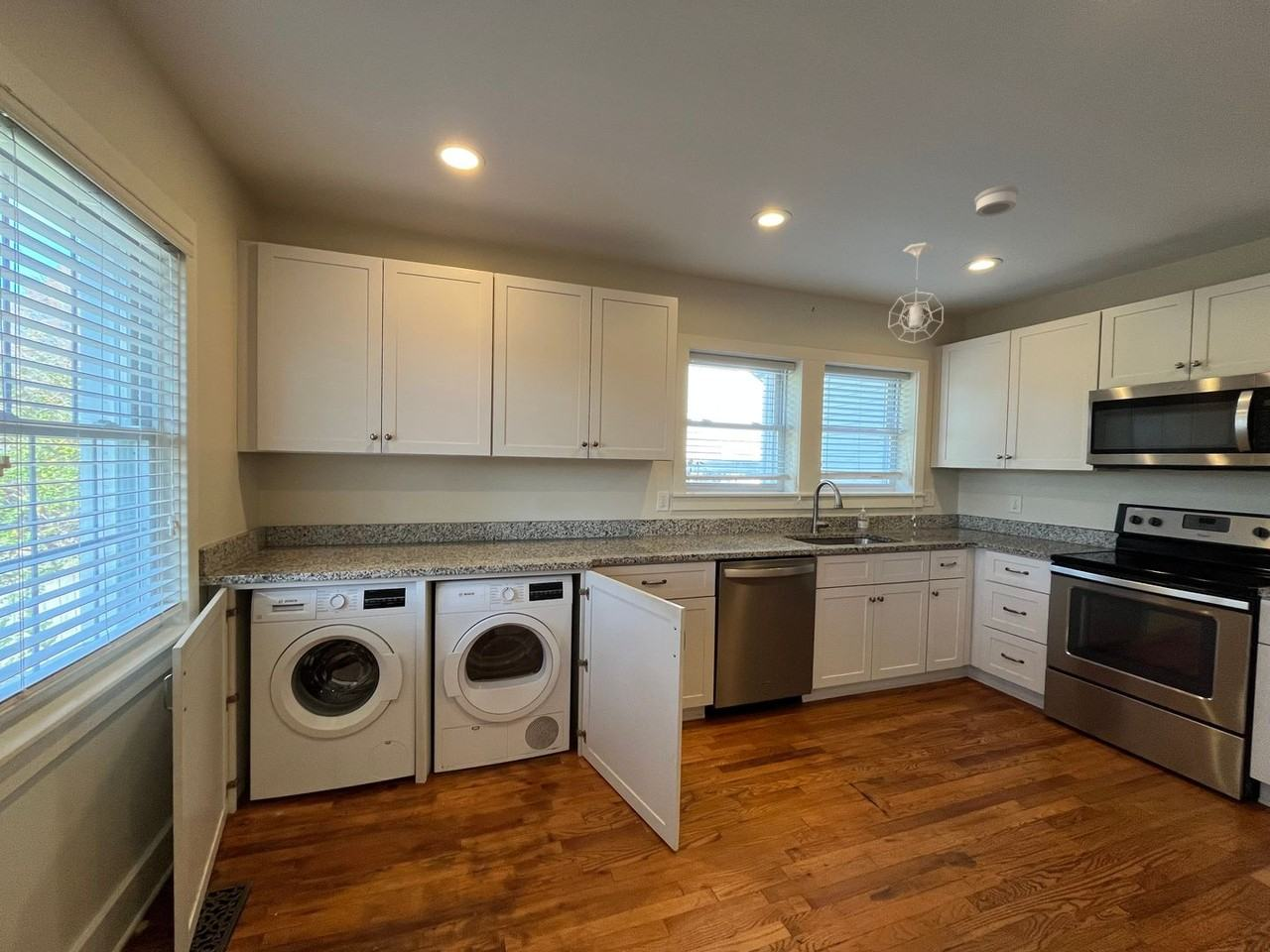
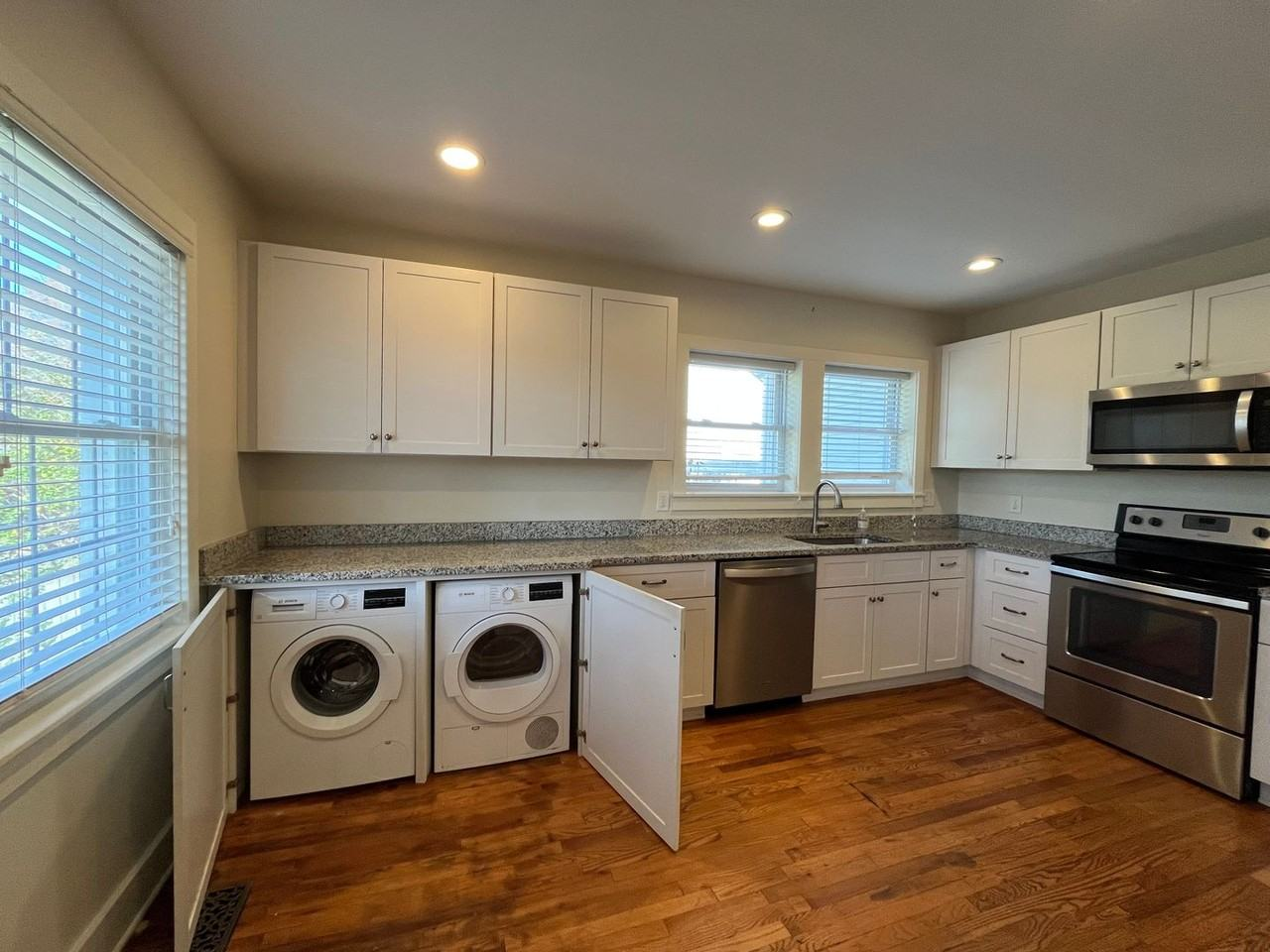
- pendant light [888,242,945,344]
- smoke detector [973,183,1020,217]
